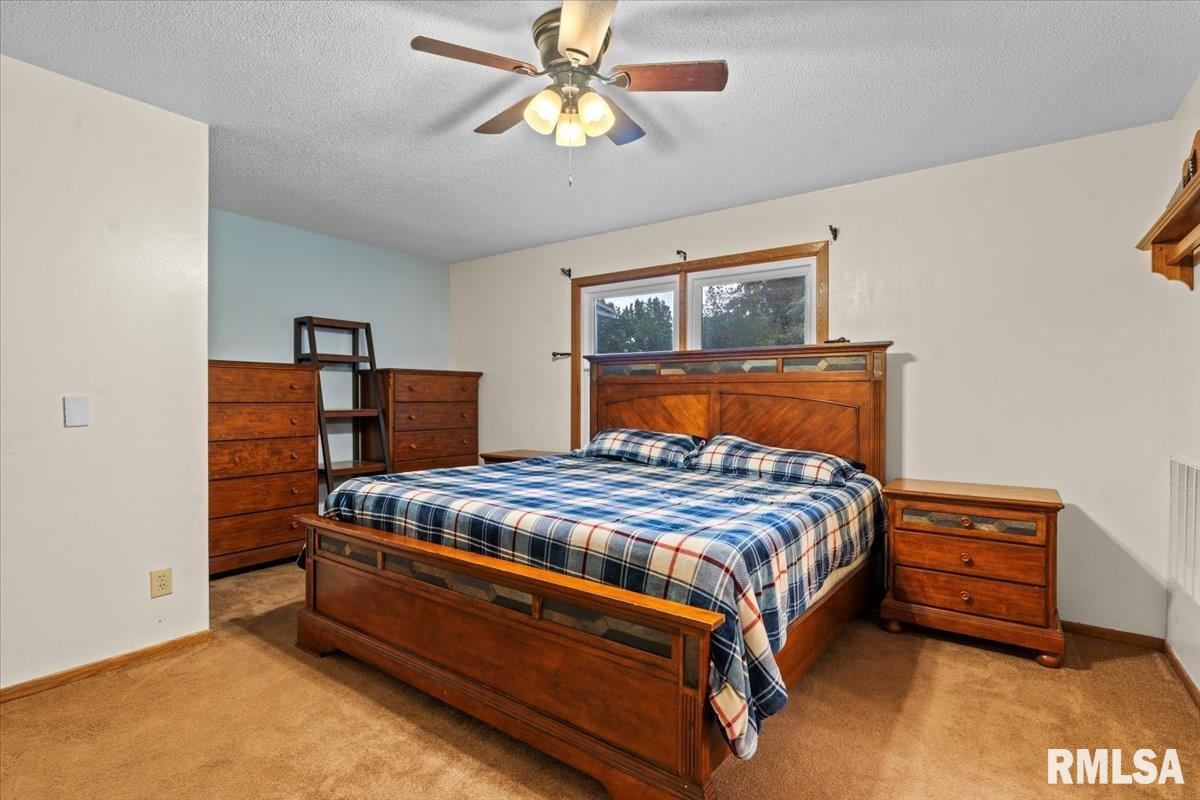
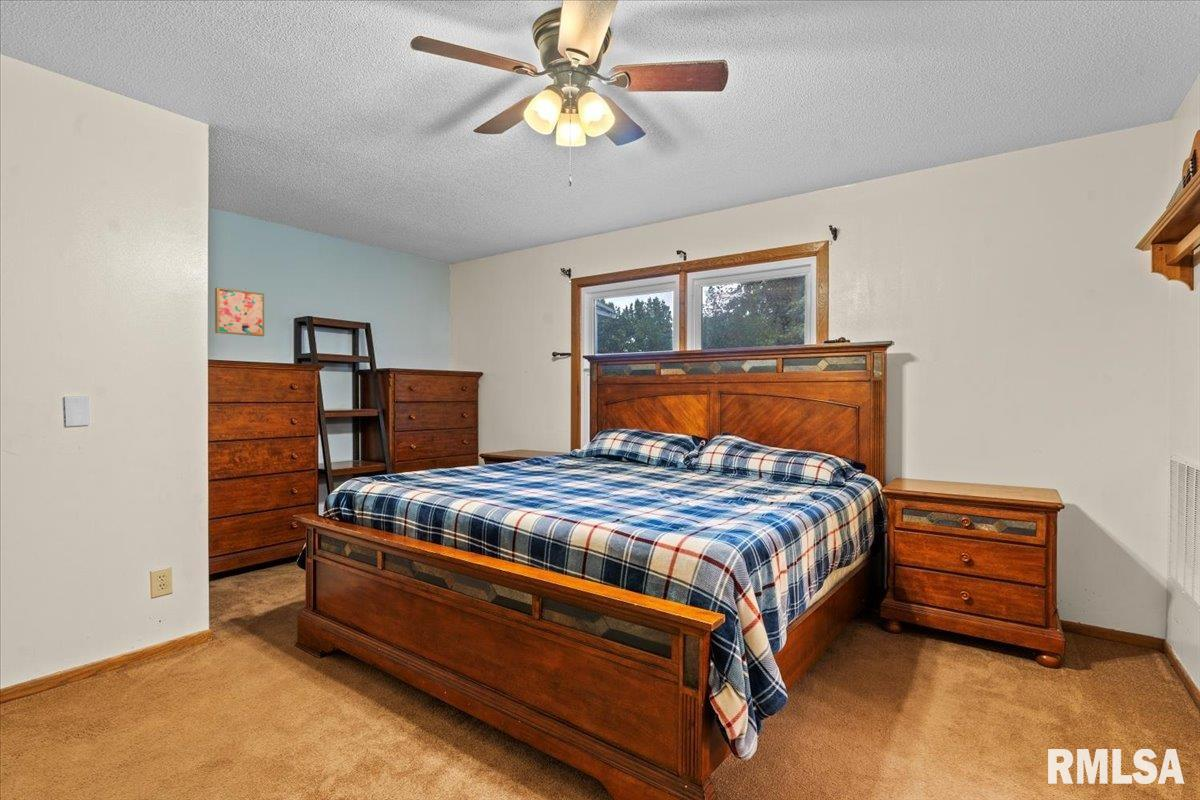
+ wall art [214,287,265,337]
